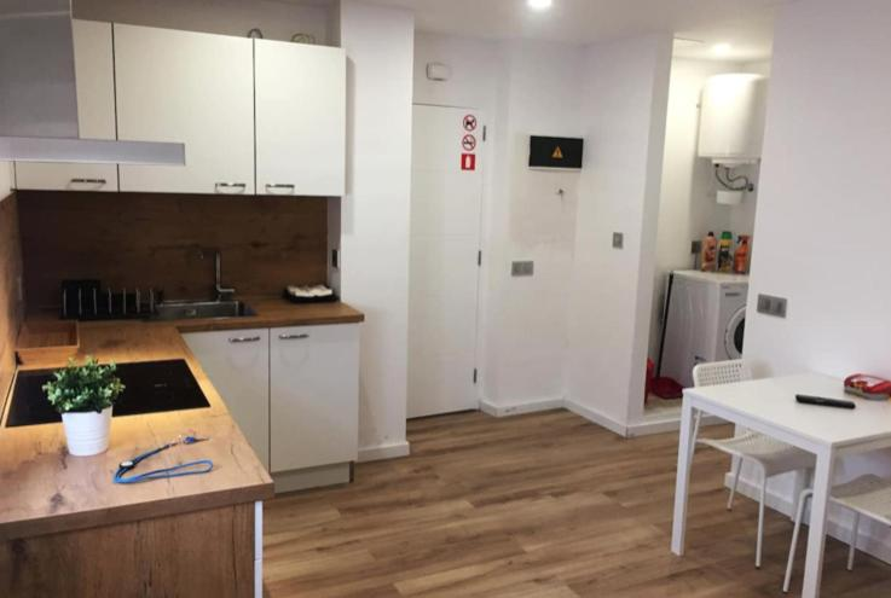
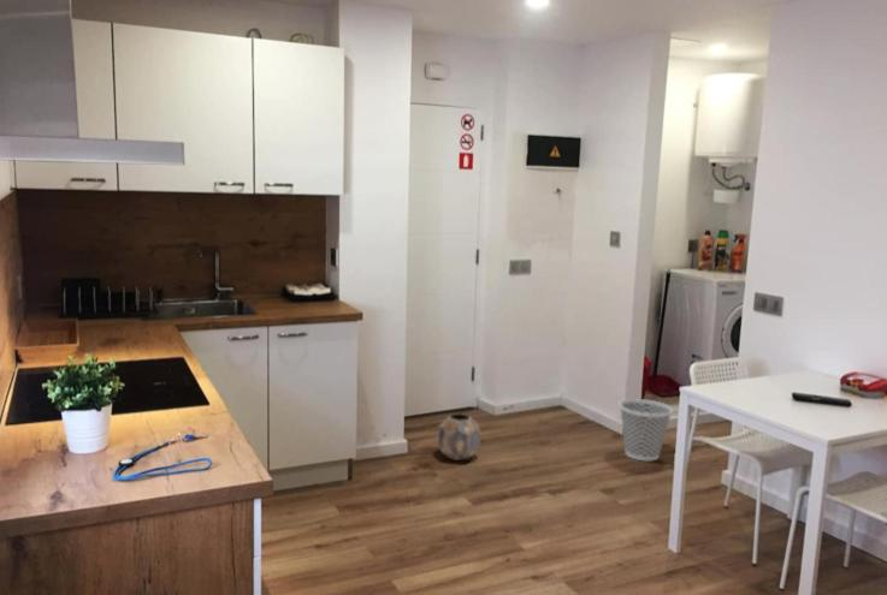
+ wastebasket [619,398,674,462]
+ planter [437,412,481,462]
